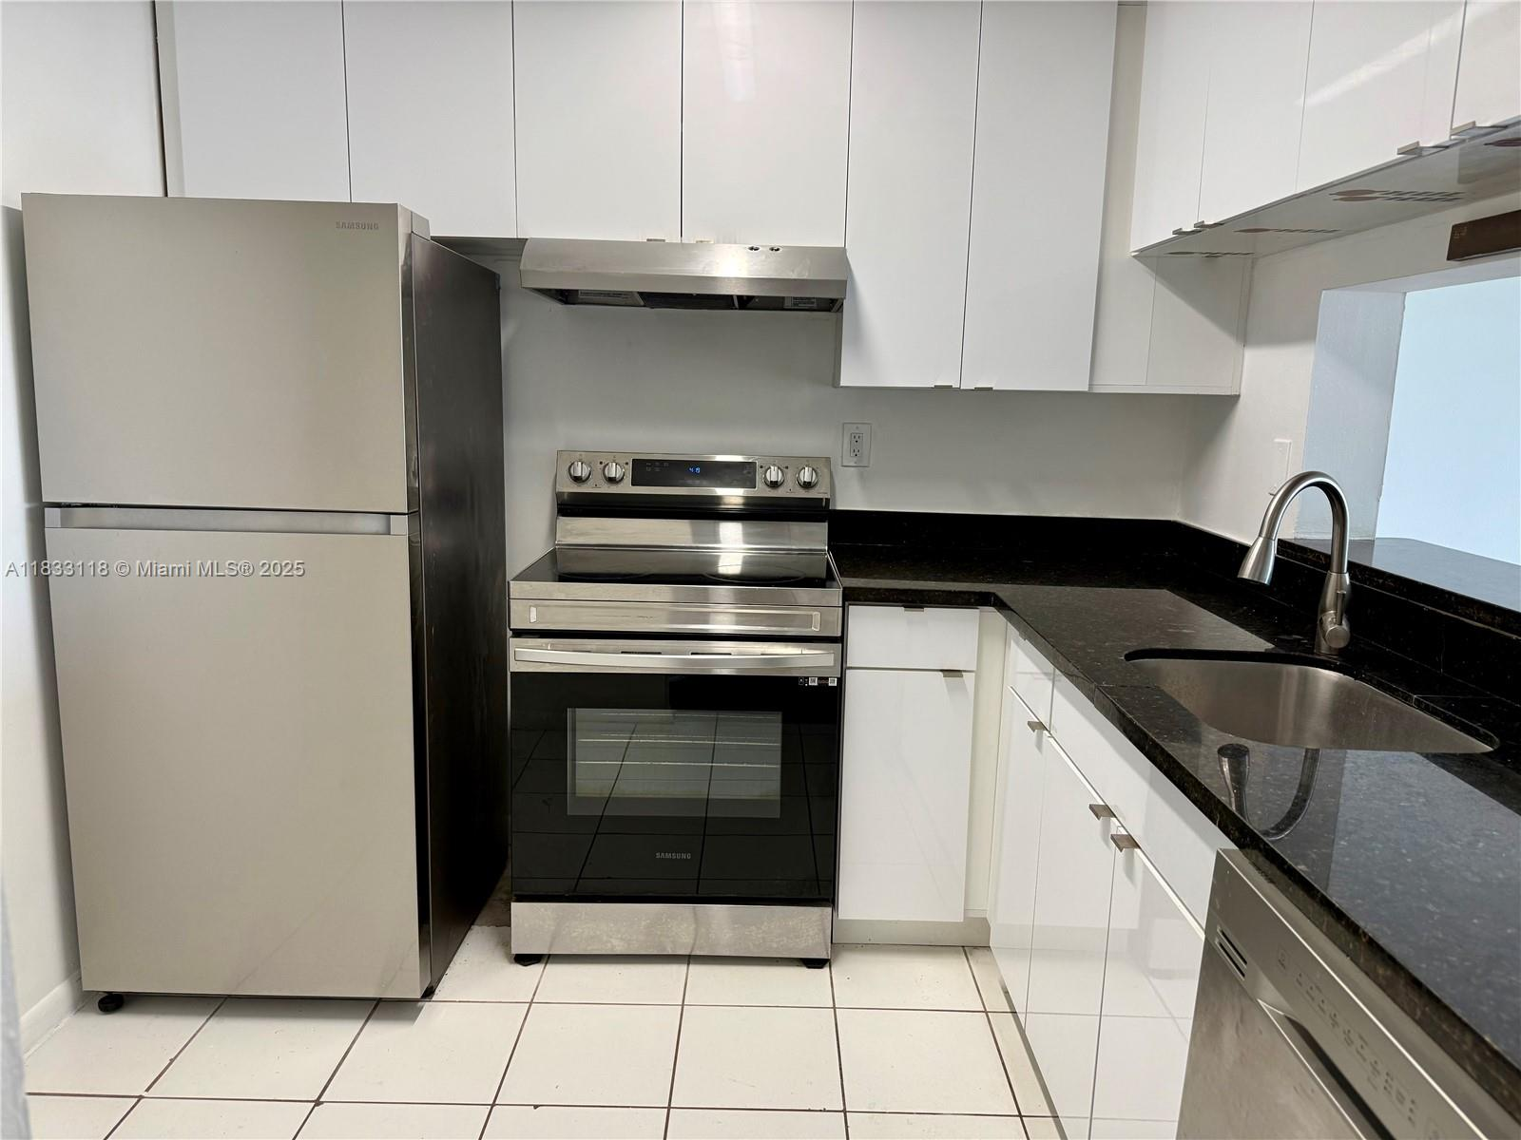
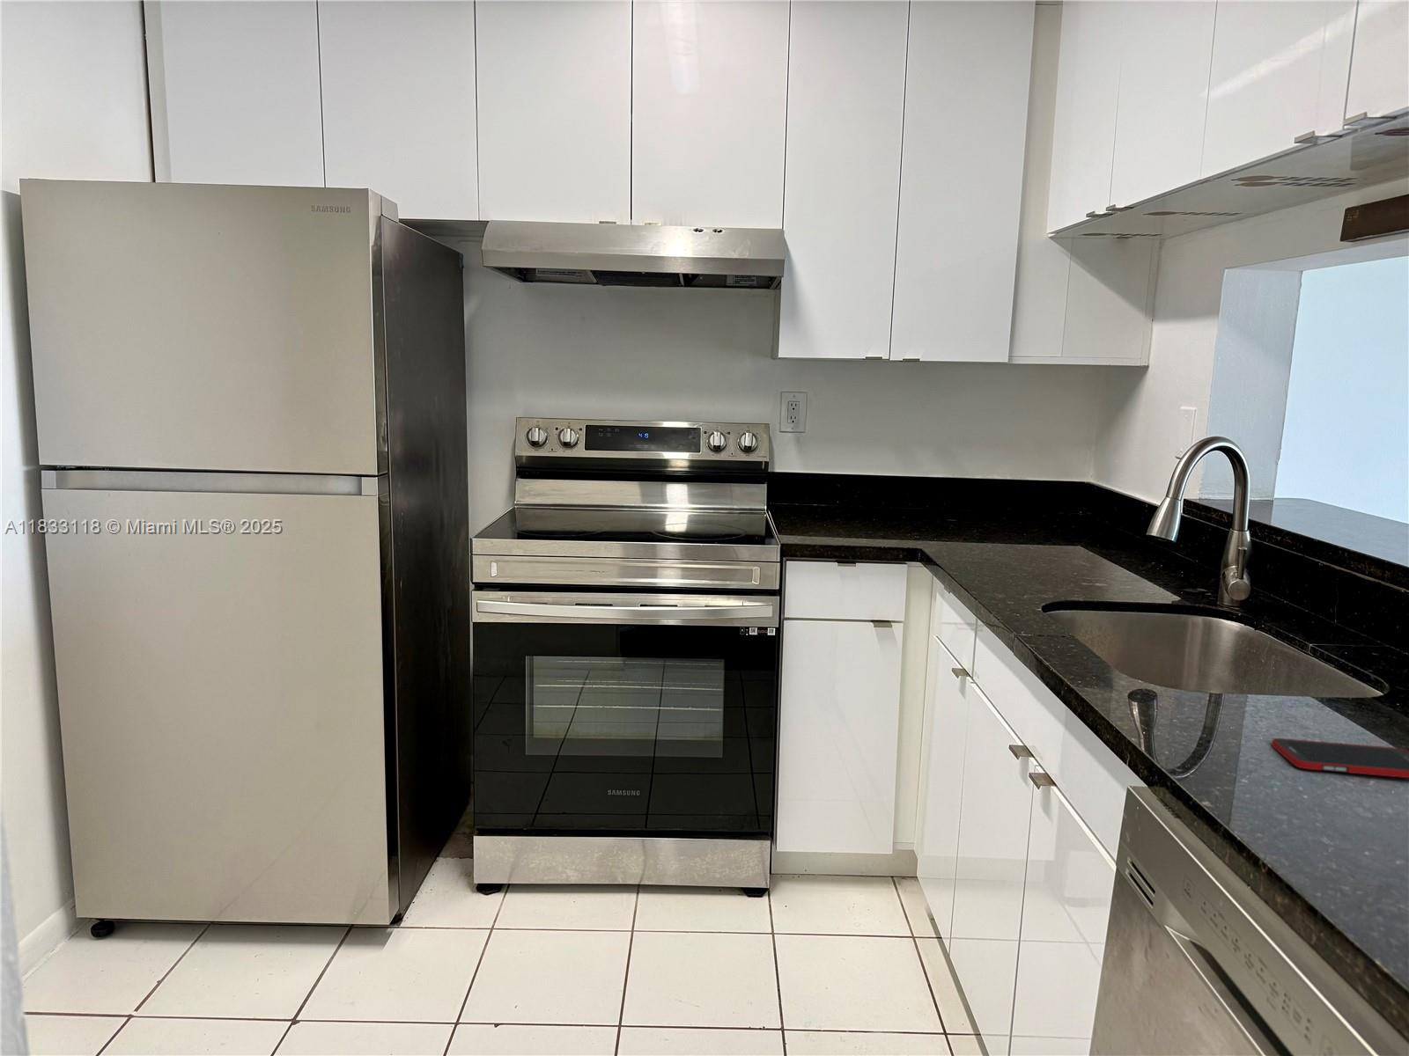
+ cell phone [1270,738,1409,779]
